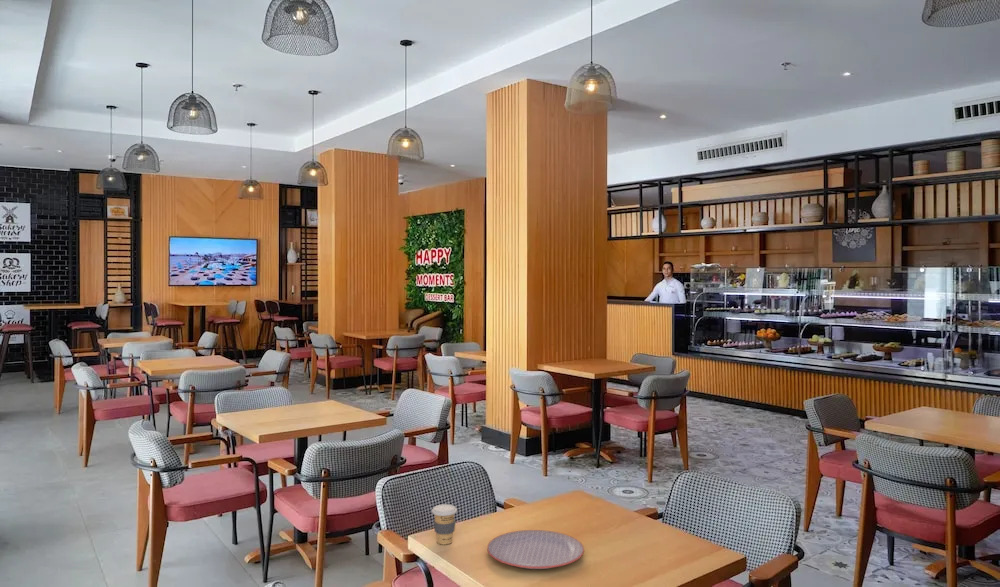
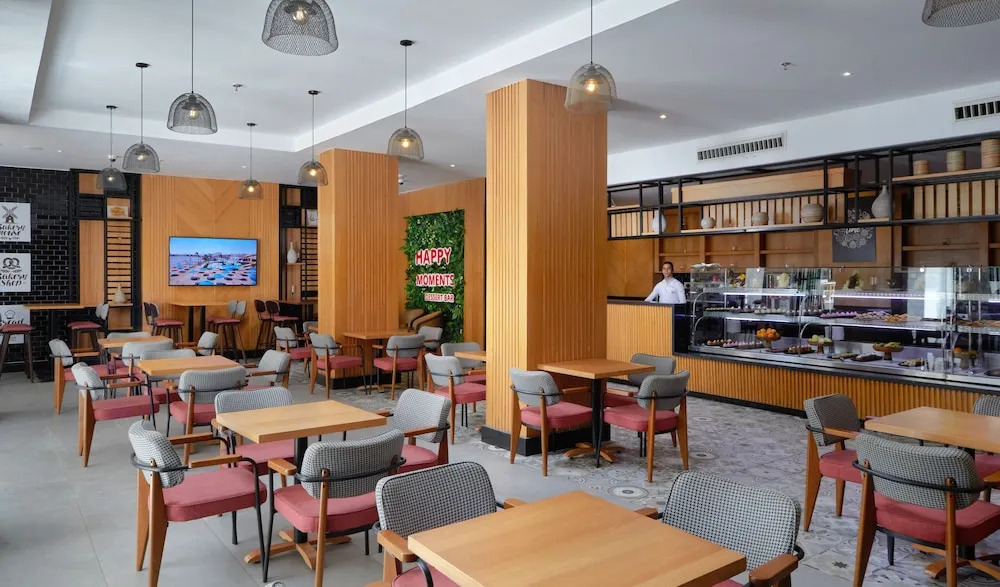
- coffee cup [431,503,458,545]
- plate [486,529,585,570]
